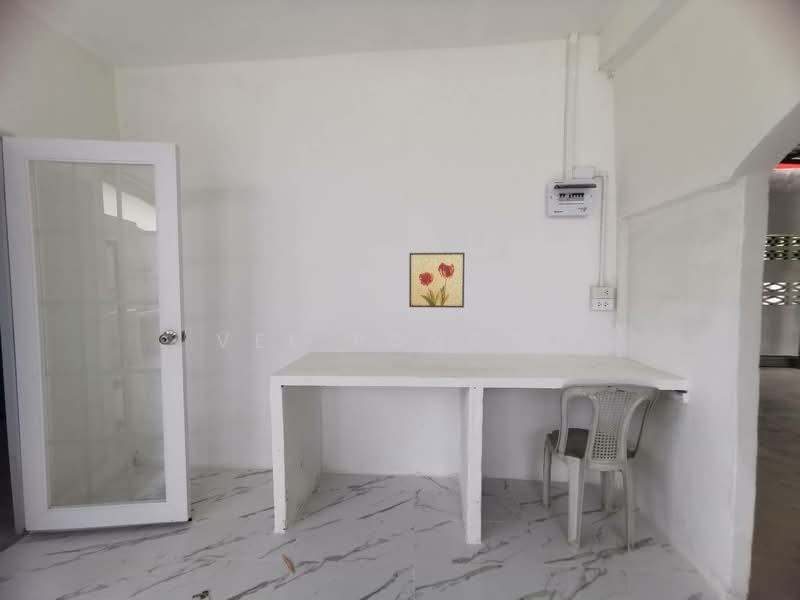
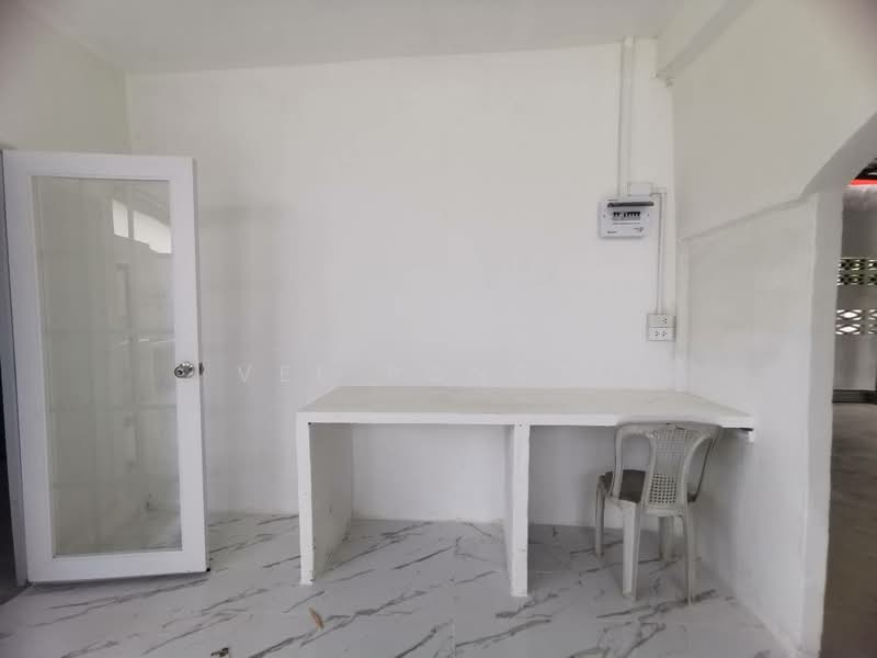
- wall art [408,252,466,309]
